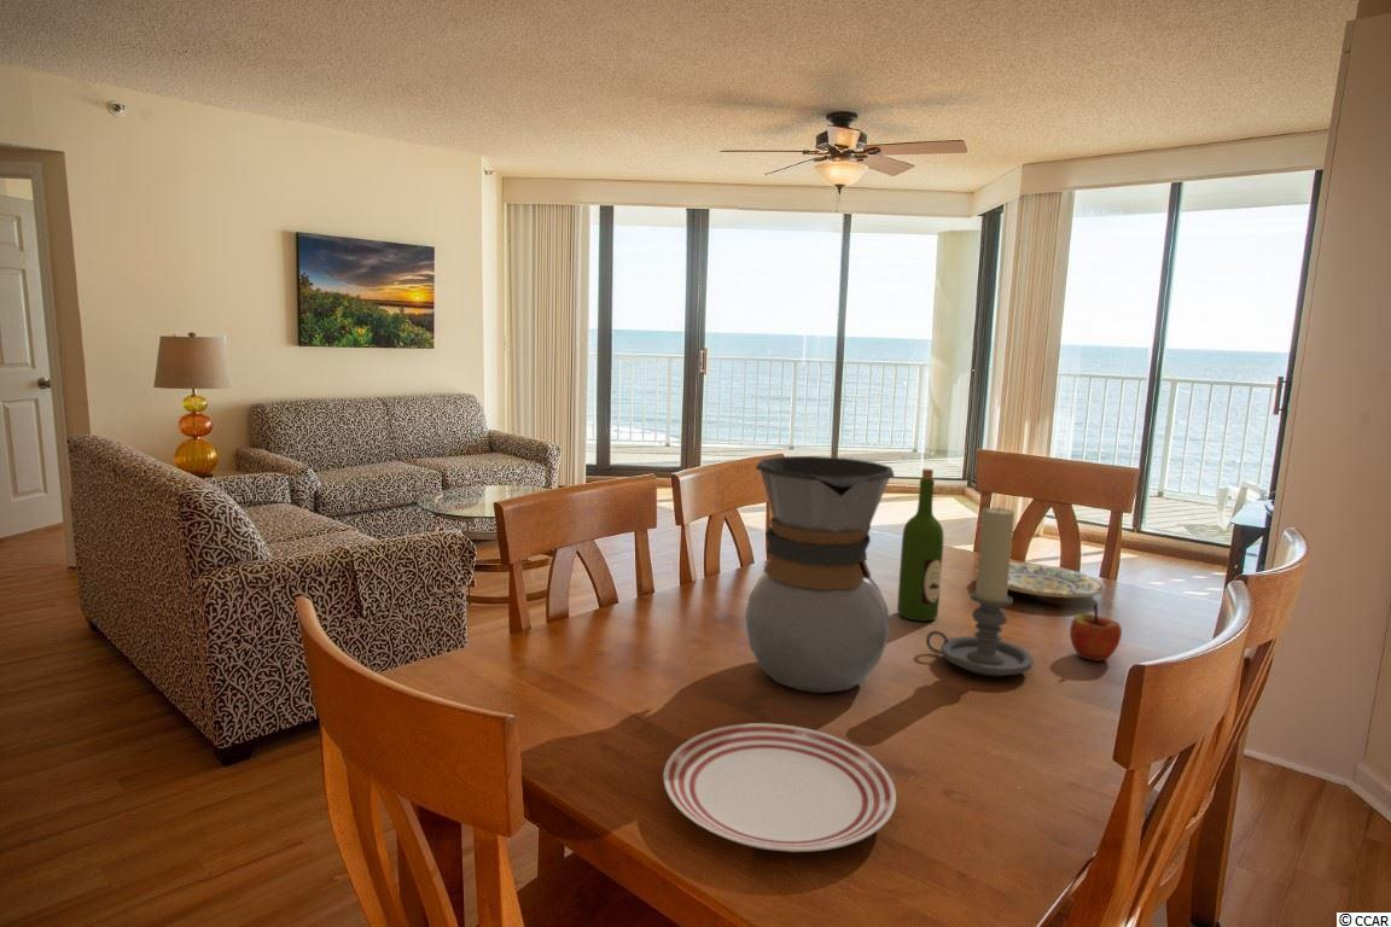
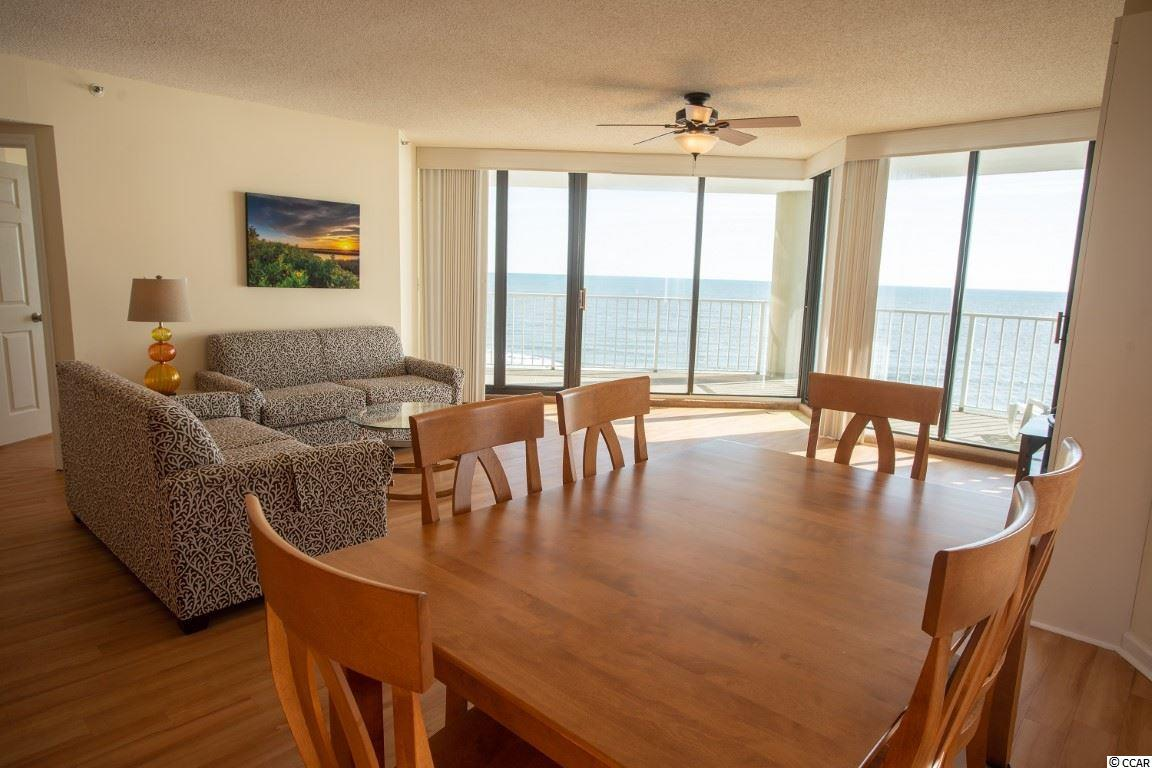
- plate [974,561,1107,599]
- pour-over carafe [744,455,896,694]
- wine bottle [896,468,944,623]
- apple [1069,604,1123,663]
- candle holder [925,506,1035,677]
- dinner plate [662,722,897,853]
